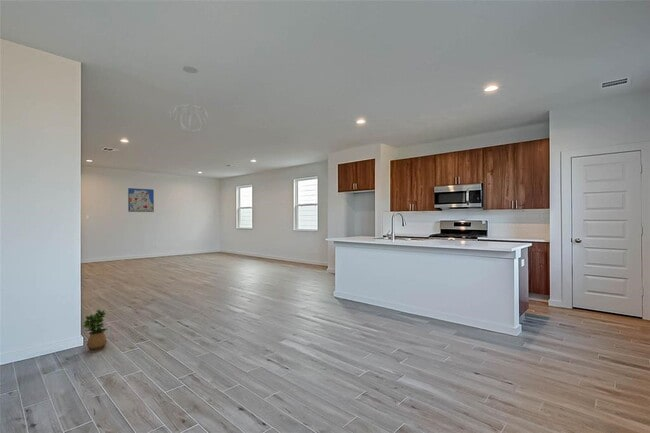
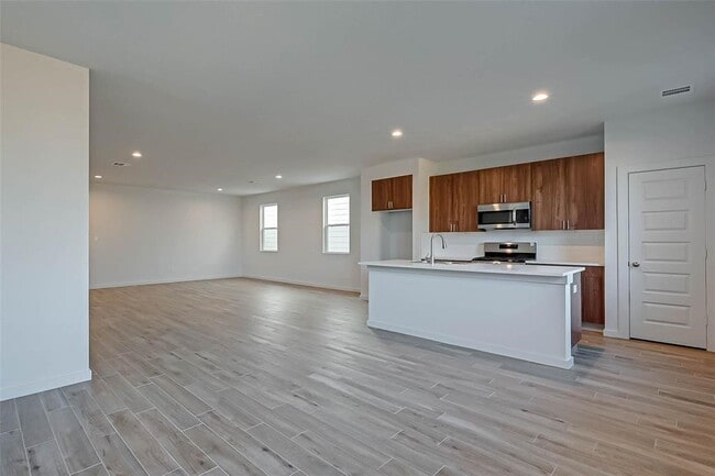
- potted plant [82,309,109,353]
- wall art [127,187,155,213]
- chandelier [168,64,213,134]
